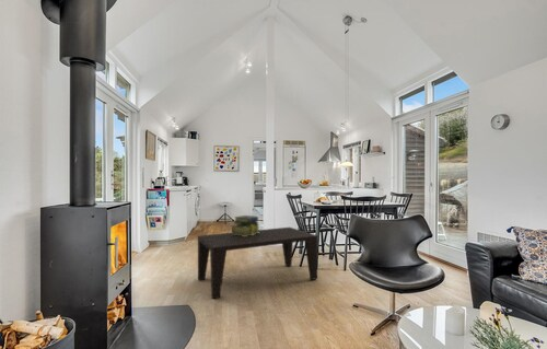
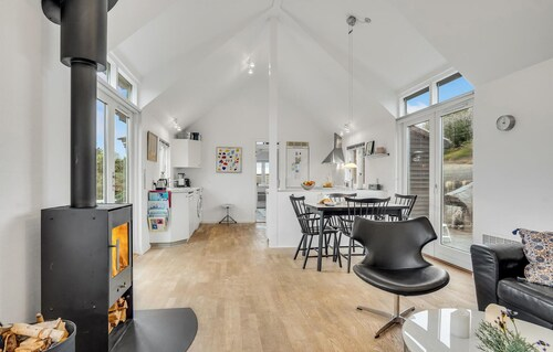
- stack of books [231,214,260,236]
- coffee table [197,226,318,300]
